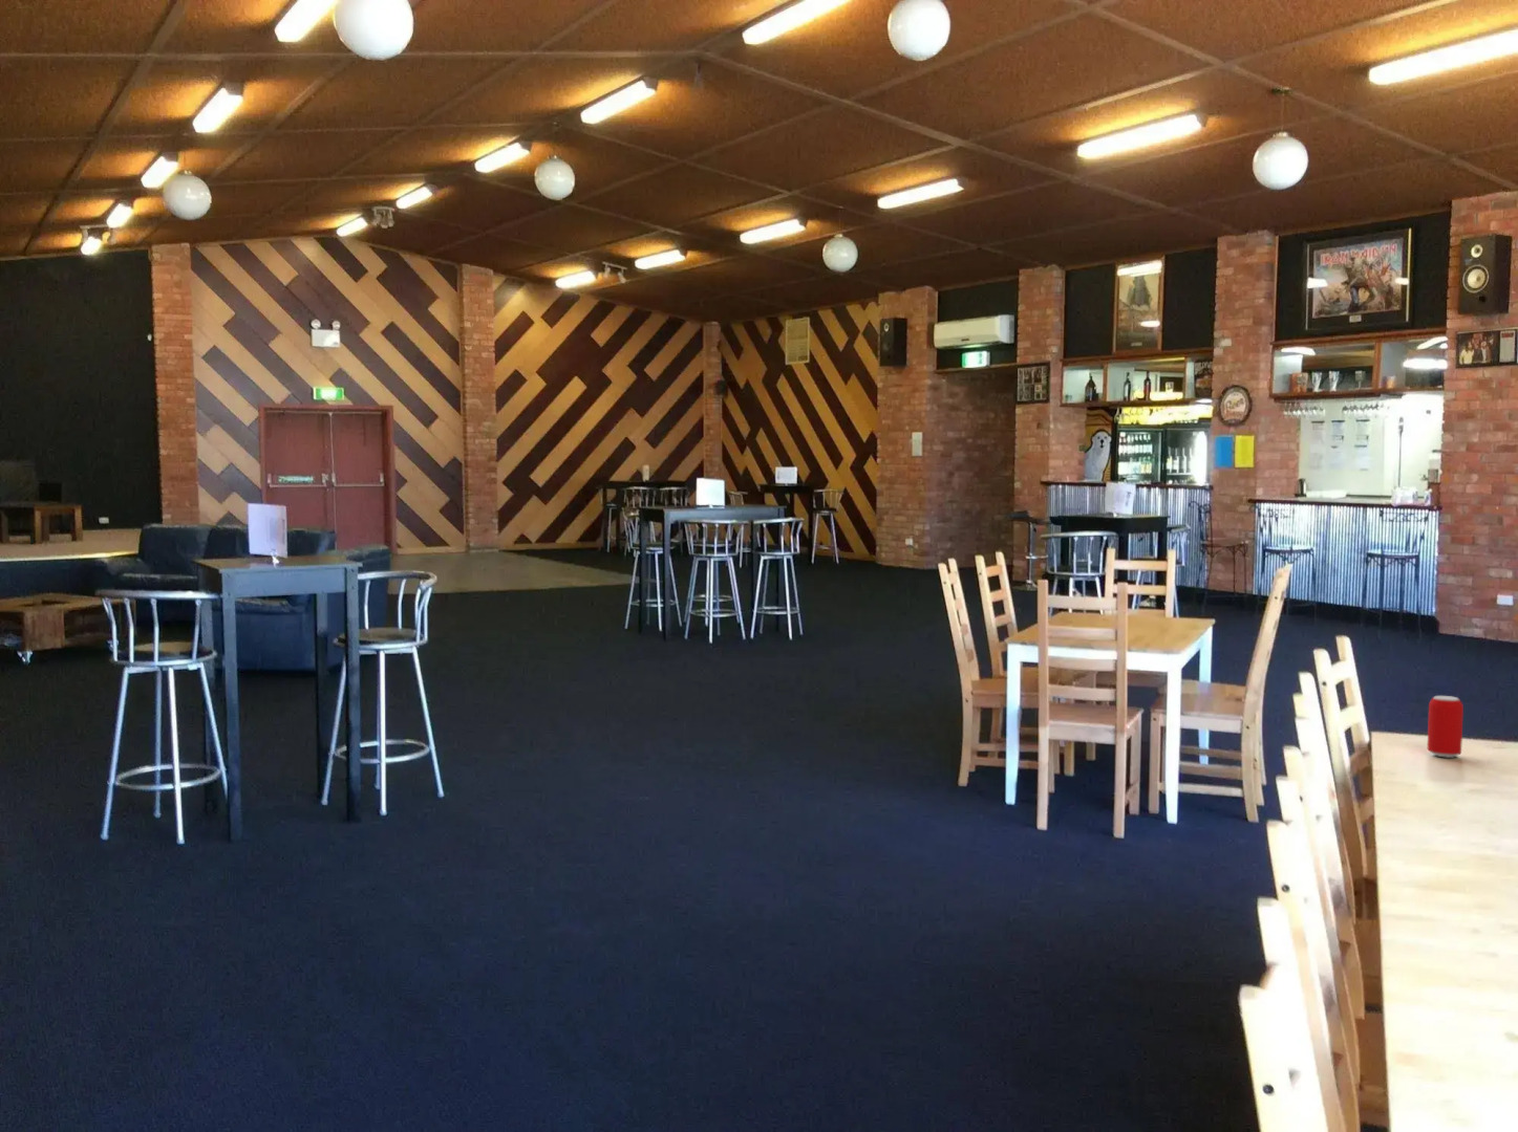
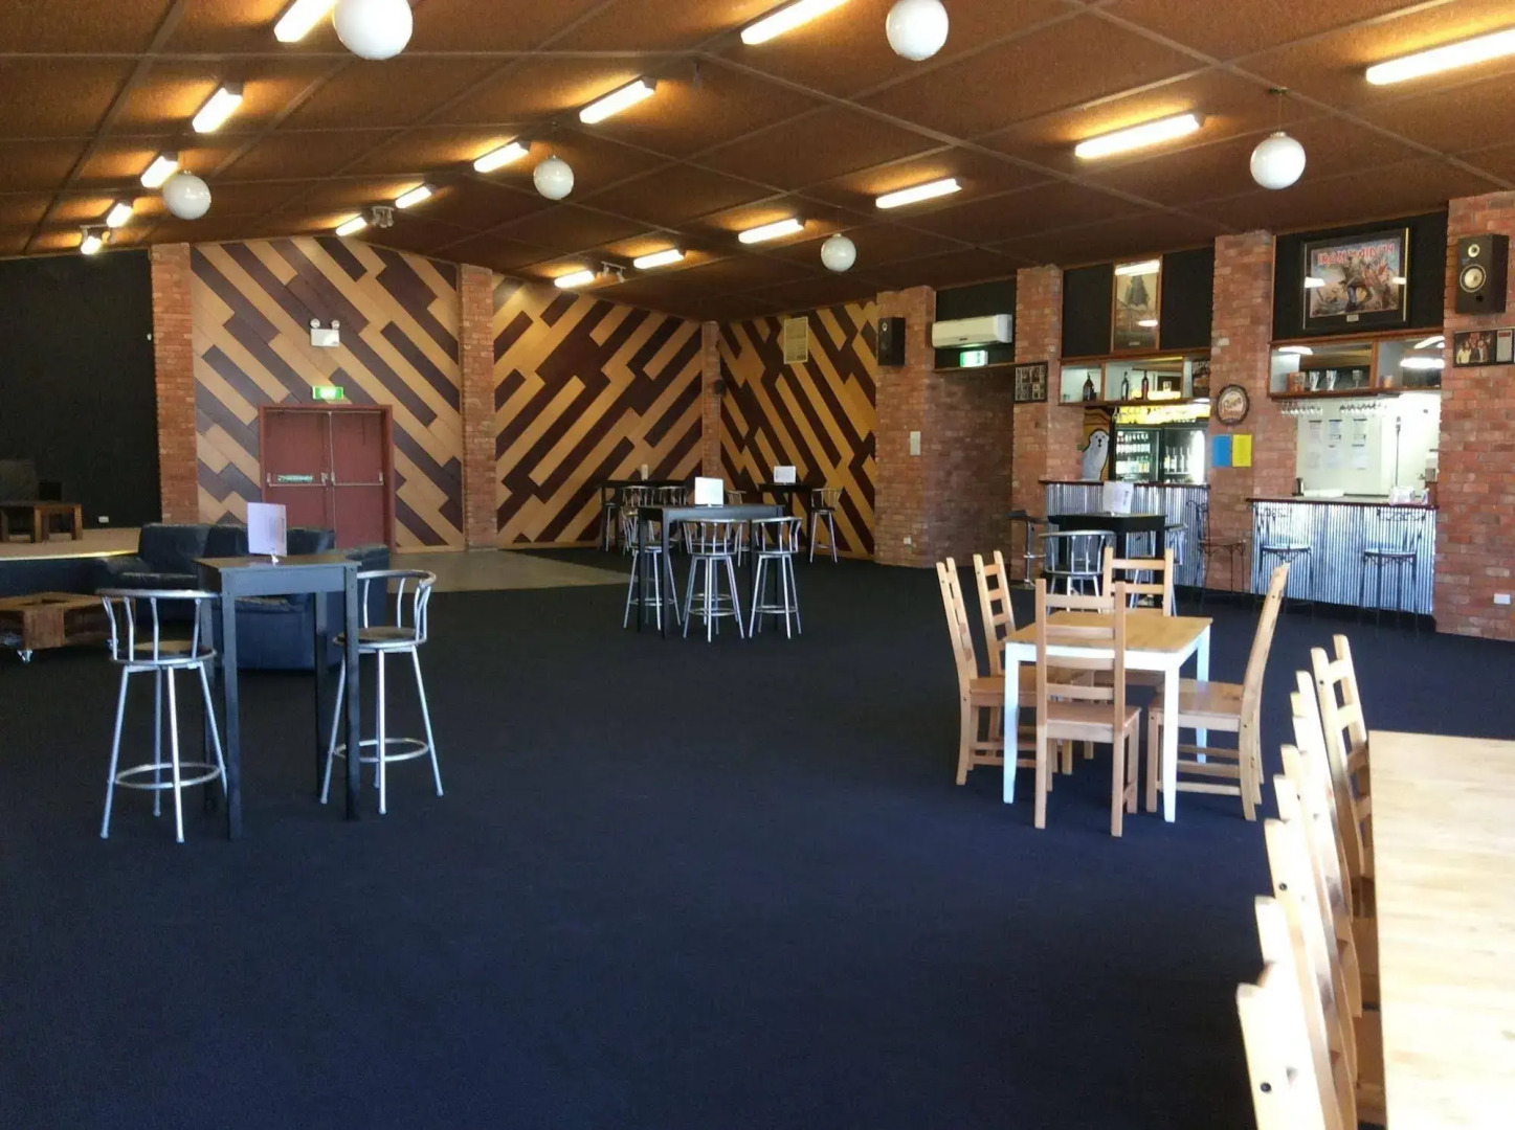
- beverage can [1426,694,1464,759]
